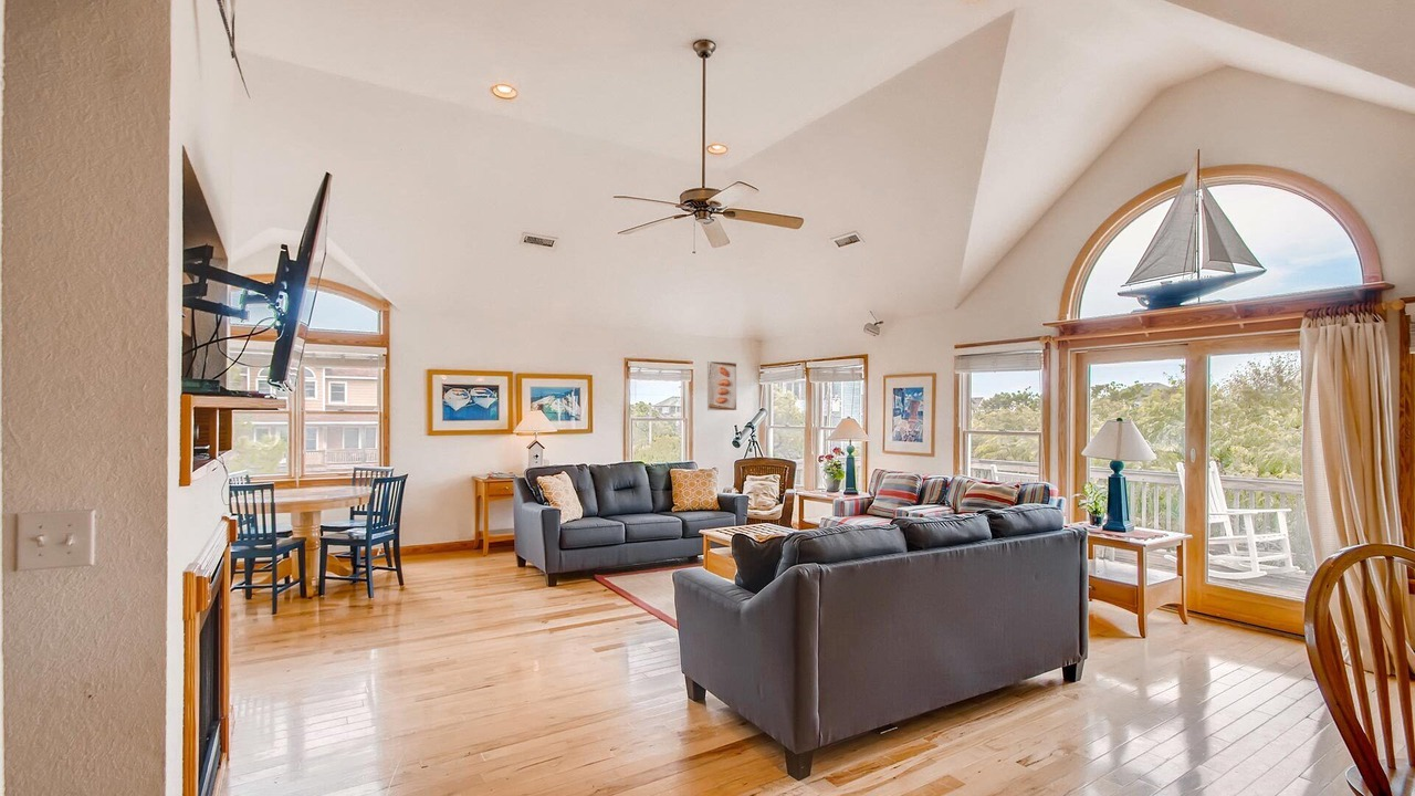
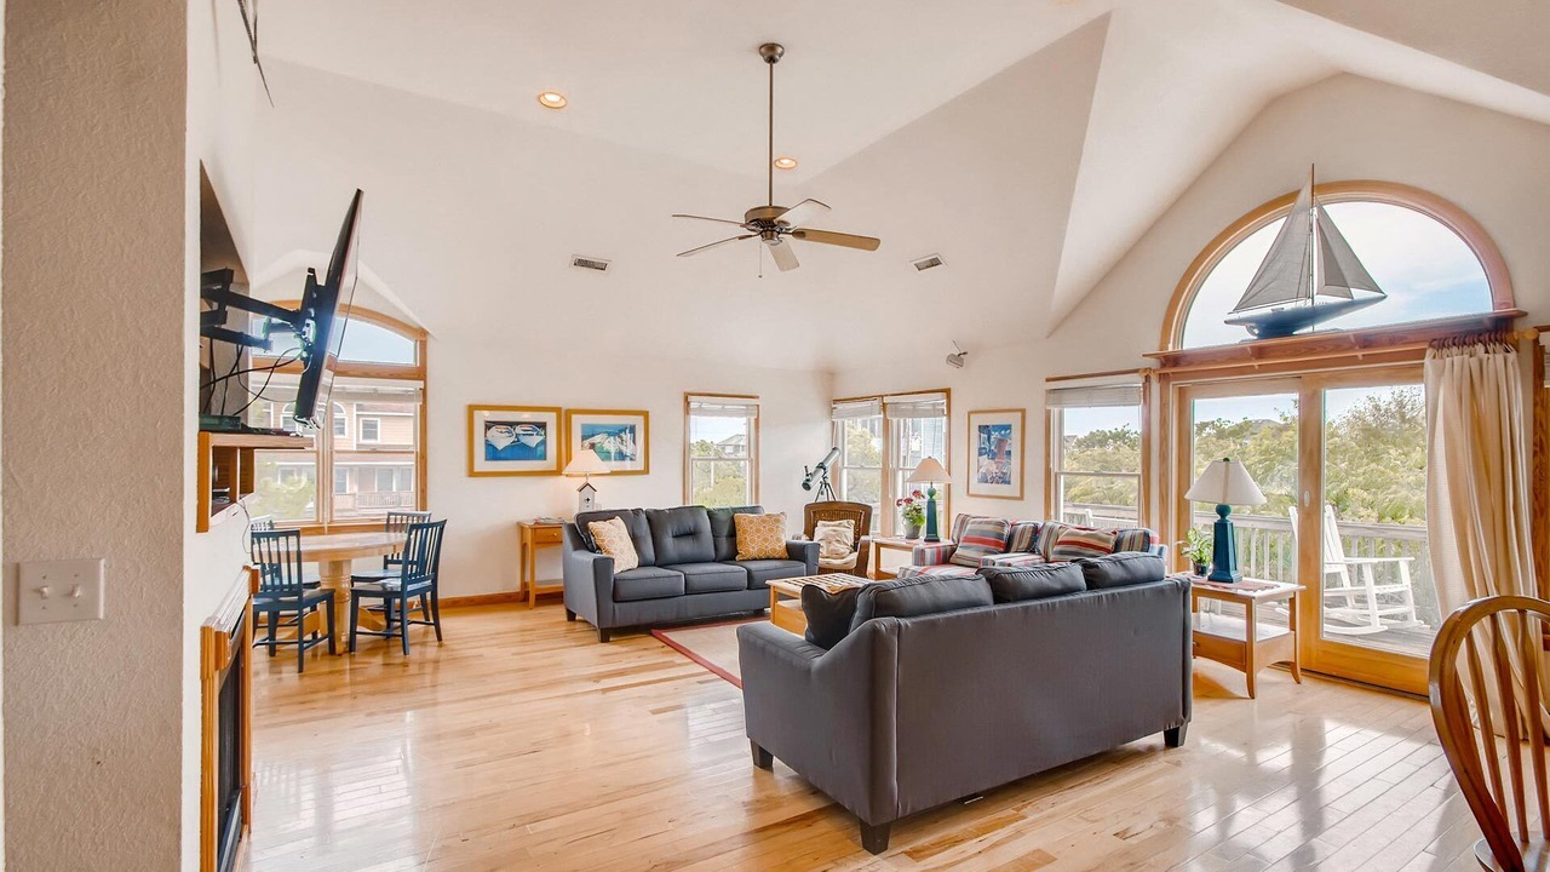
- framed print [706,360,737,411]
